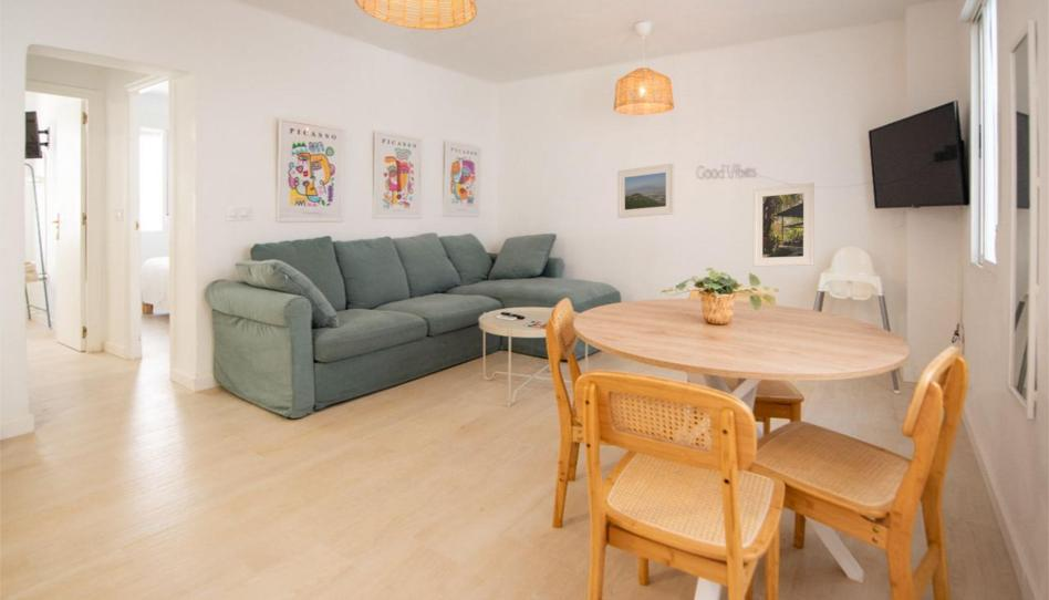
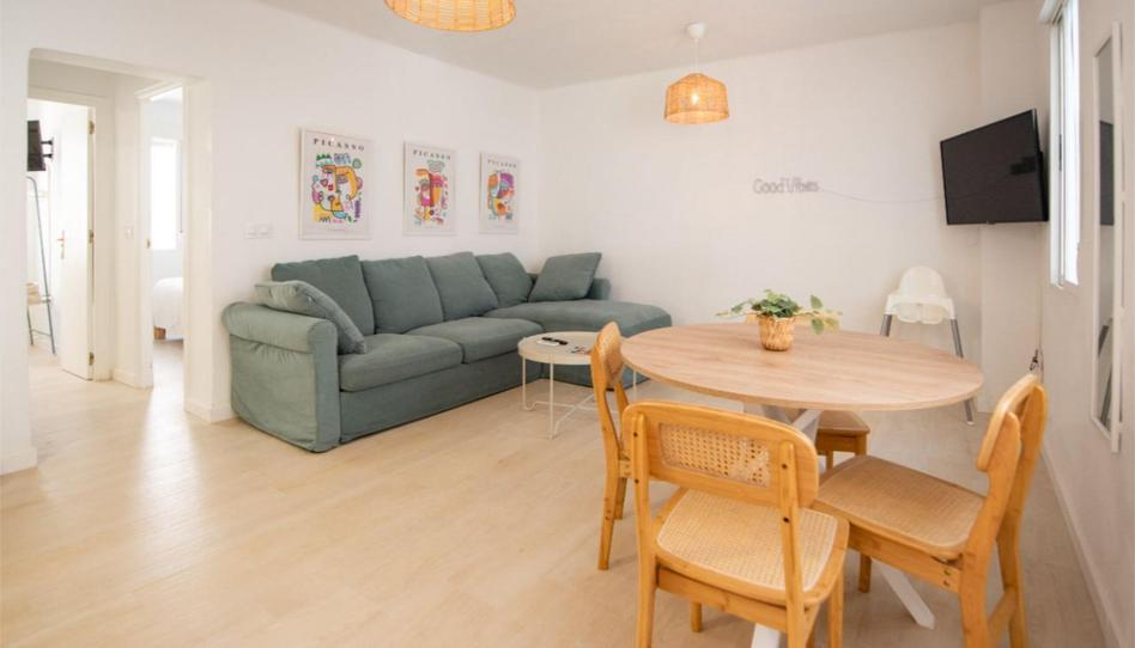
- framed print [616,163,675,219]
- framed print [752,182,816,268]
